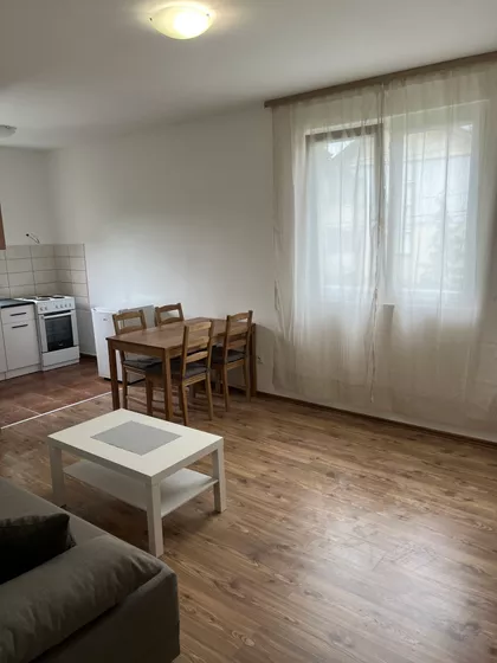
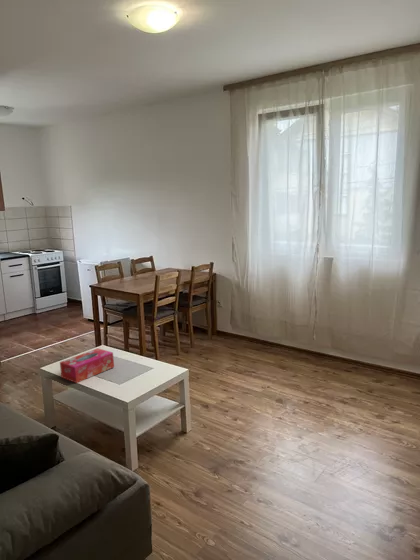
+ tissue box [59,347,115,384]
